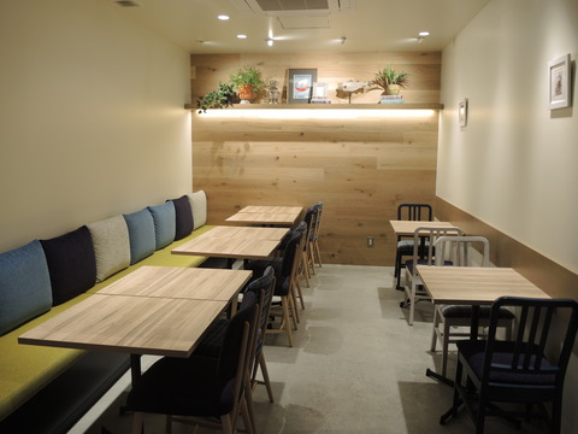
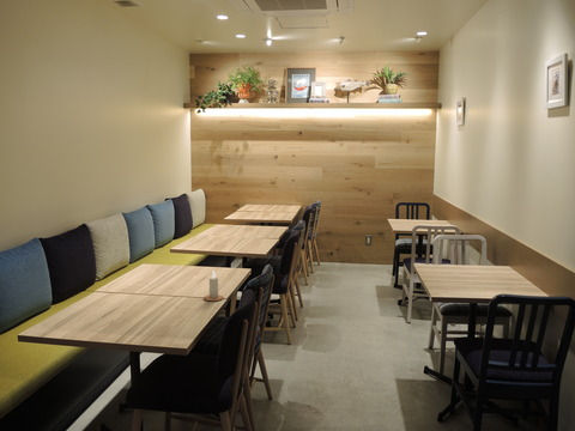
+ candle [202,269,225,302]
